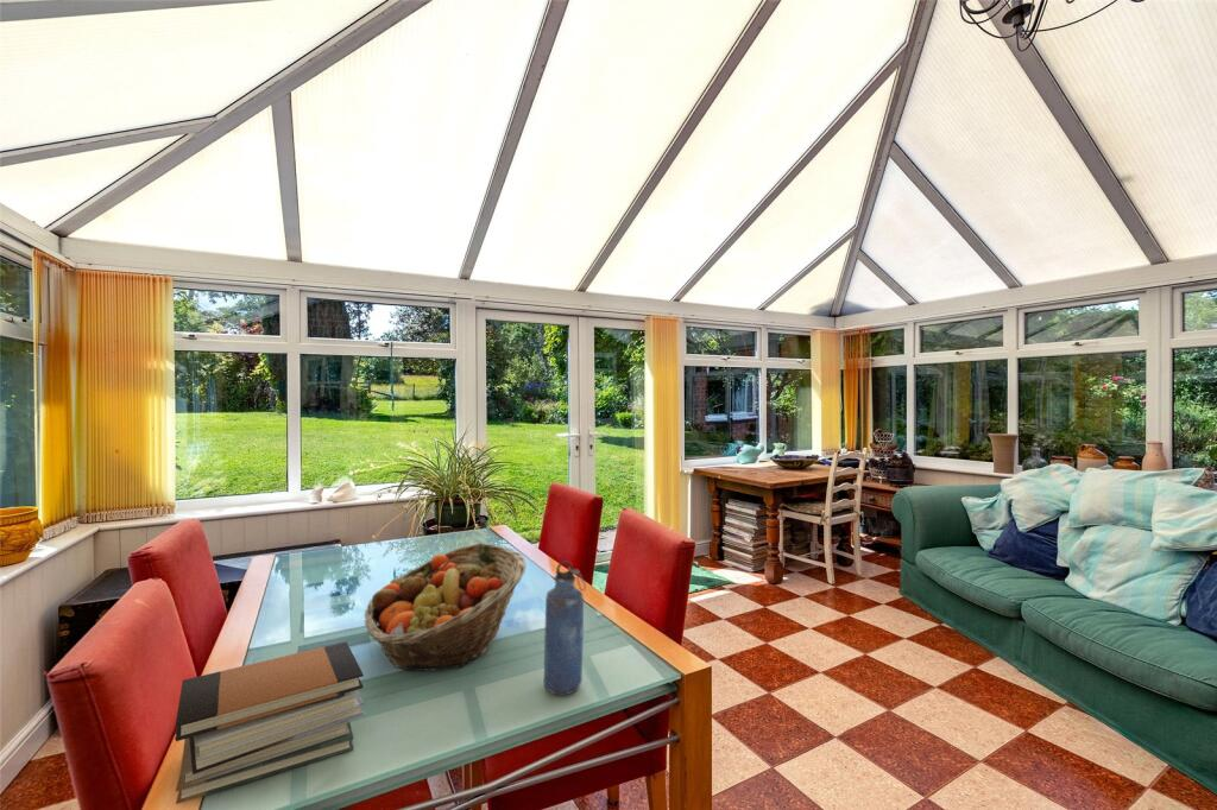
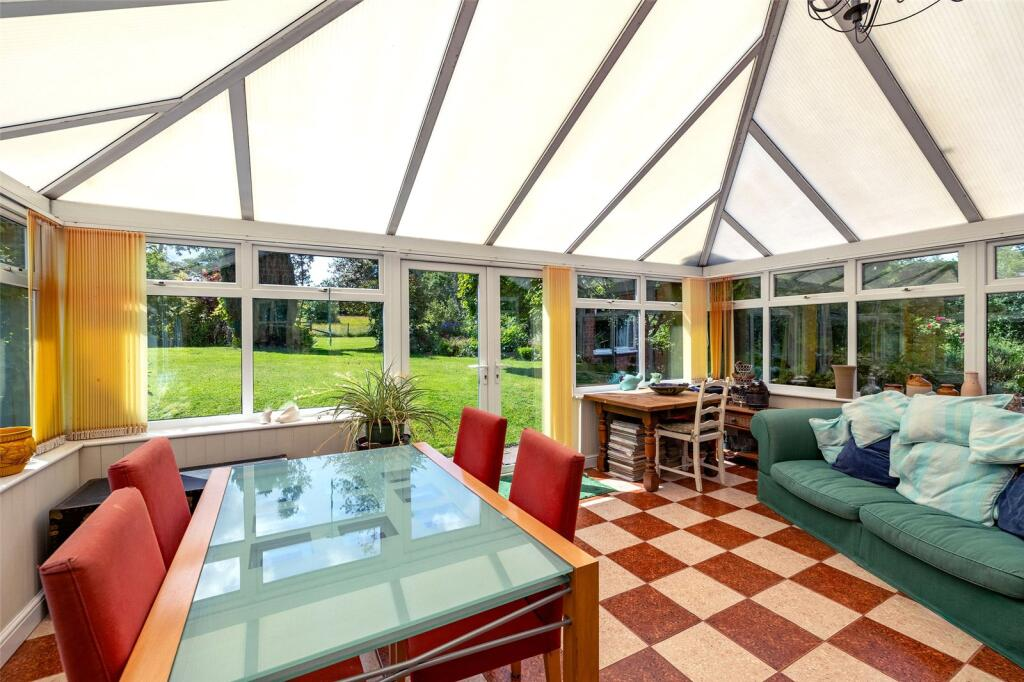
- fruit basket [364,542,528,672]
- water bottle [543,559,587,696]
- book stack [174,641,365,805]
